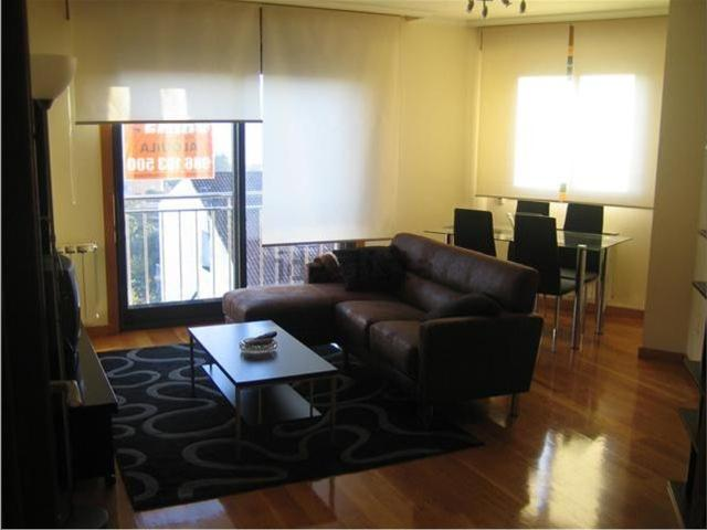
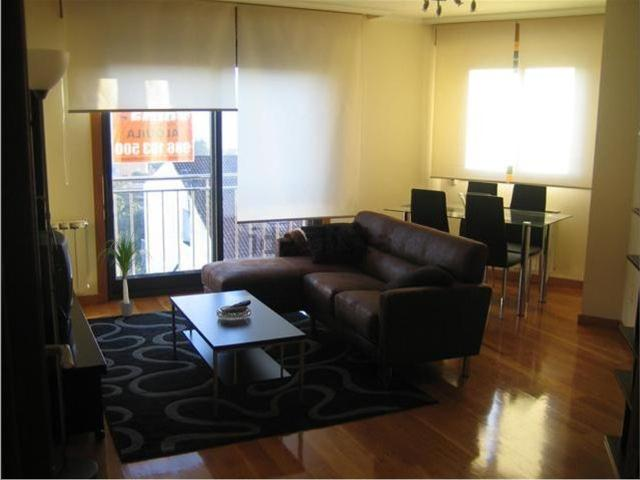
+ potted plant [94,229,153,317]
